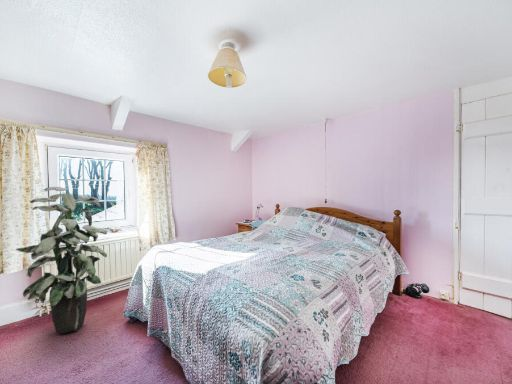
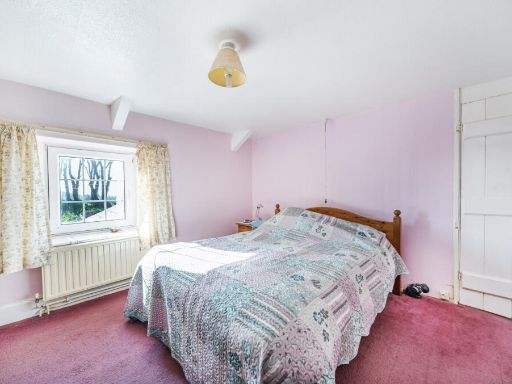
- indoor plant [15,186,108,335]
